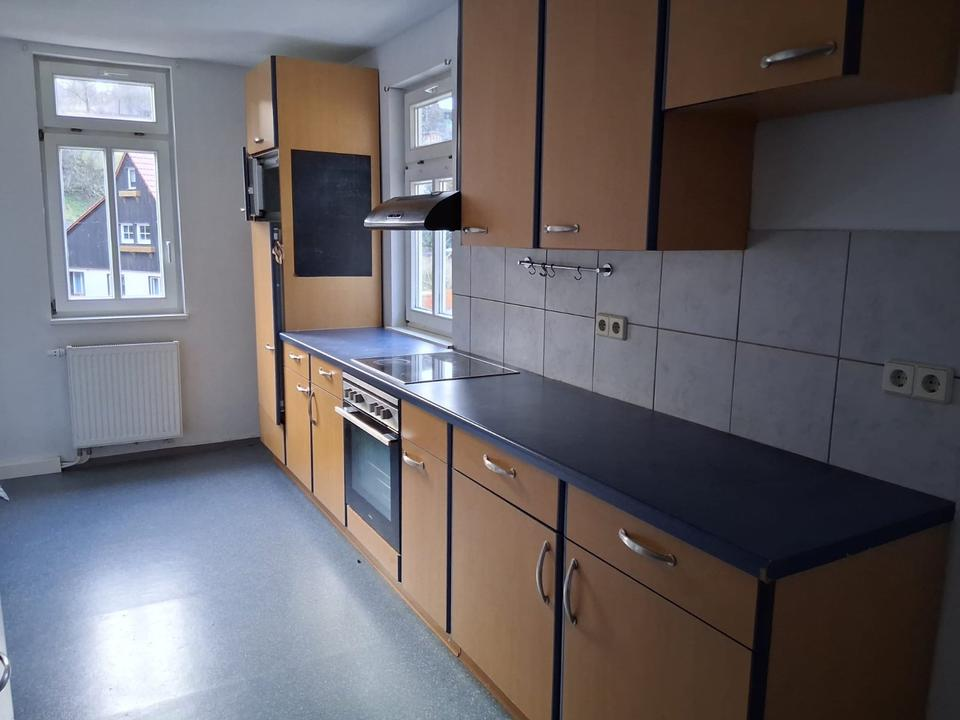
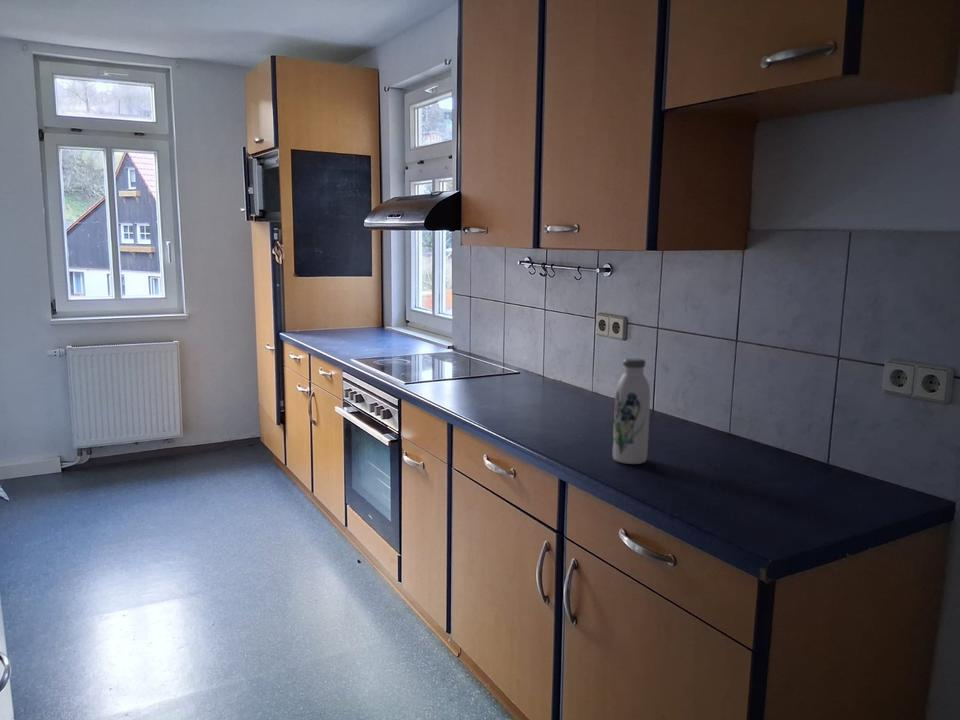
+ water bottle [612,357,651,465]
